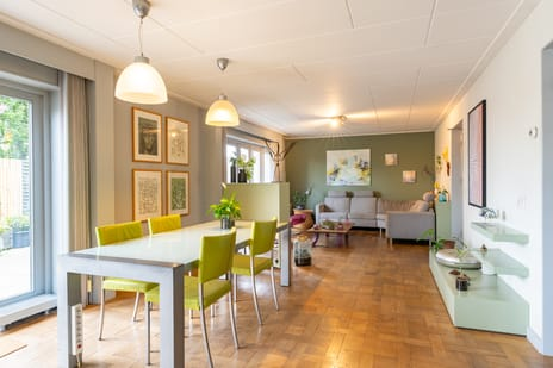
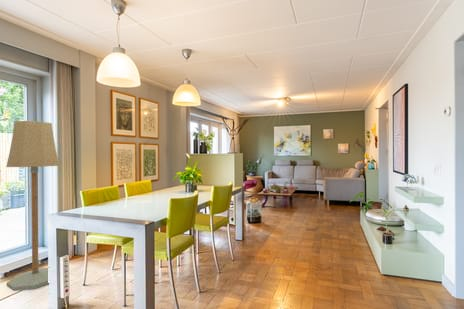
+ floor lamp [5,120,60,292]
